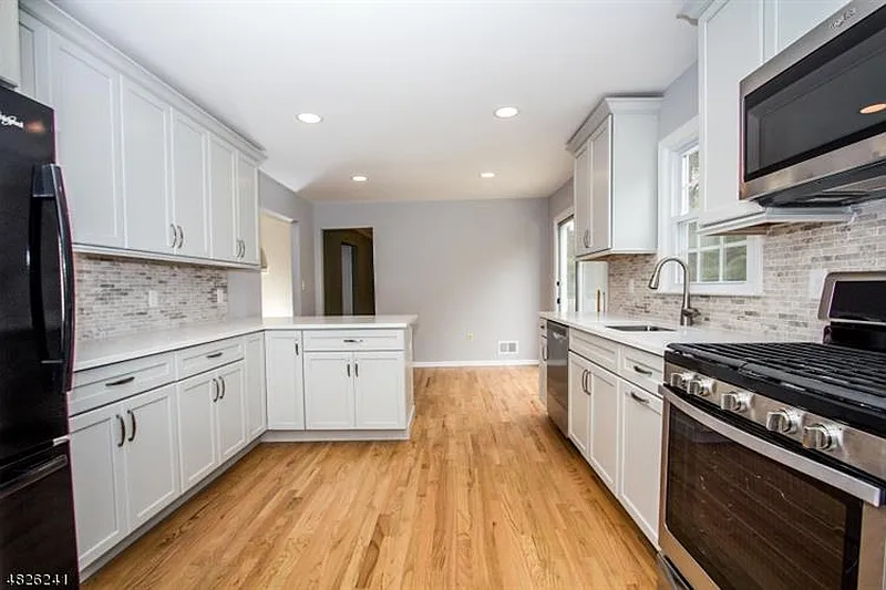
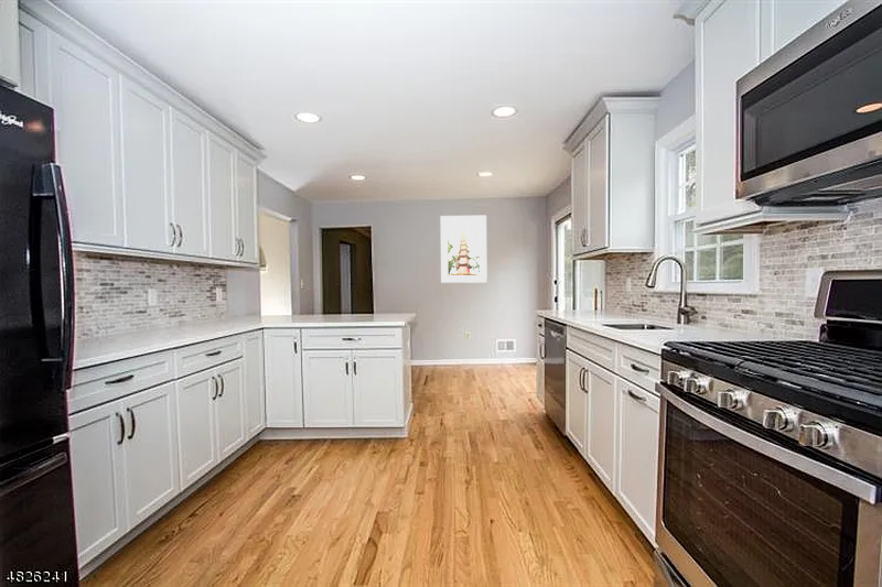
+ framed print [440,215,488,284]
